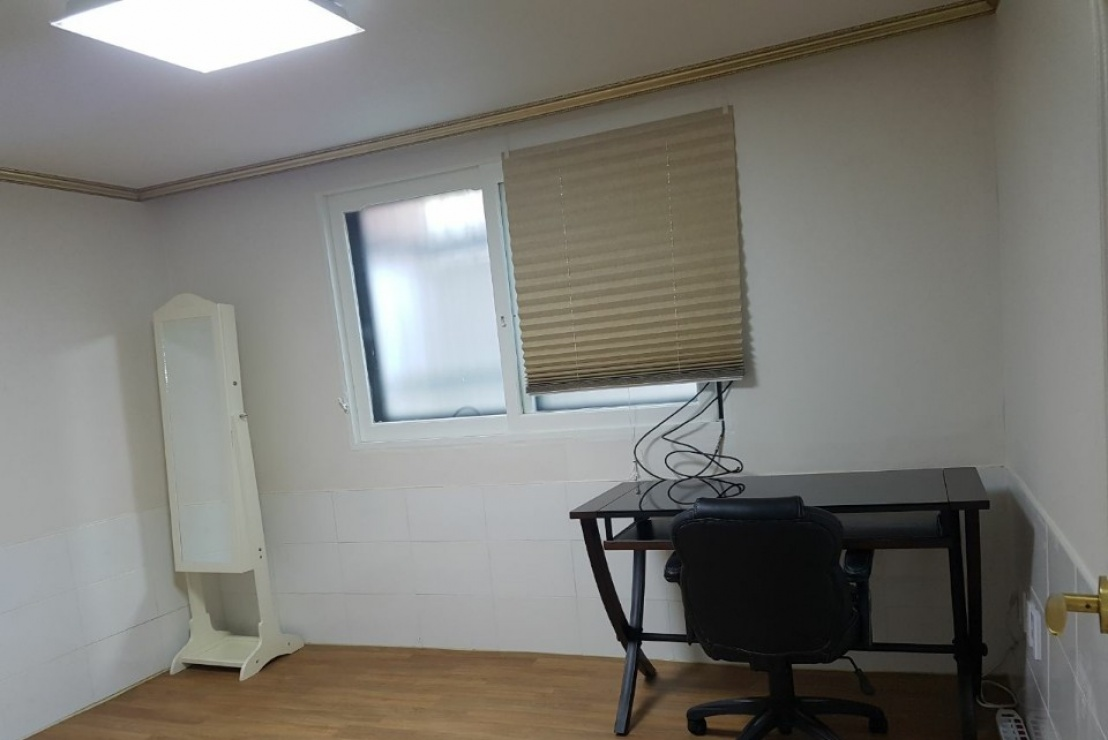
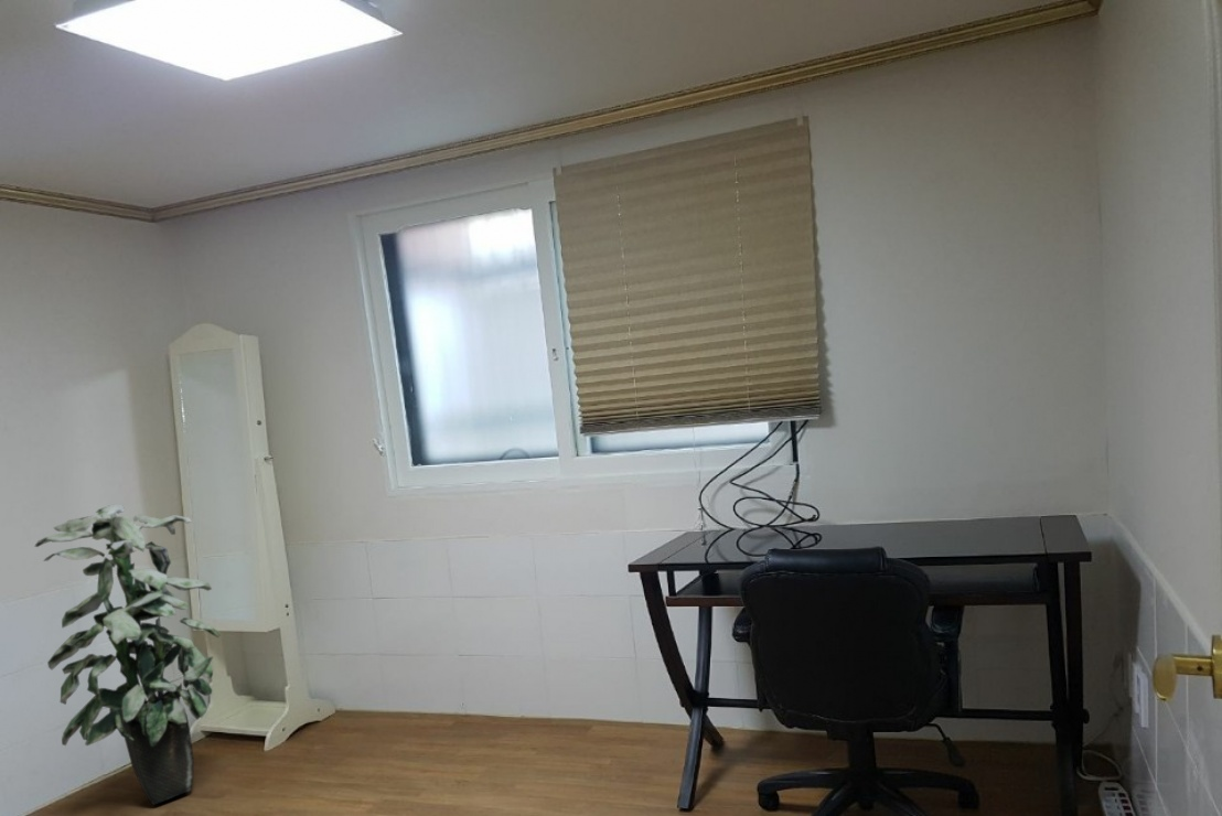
+ indoor plant [34,503,222,806]
